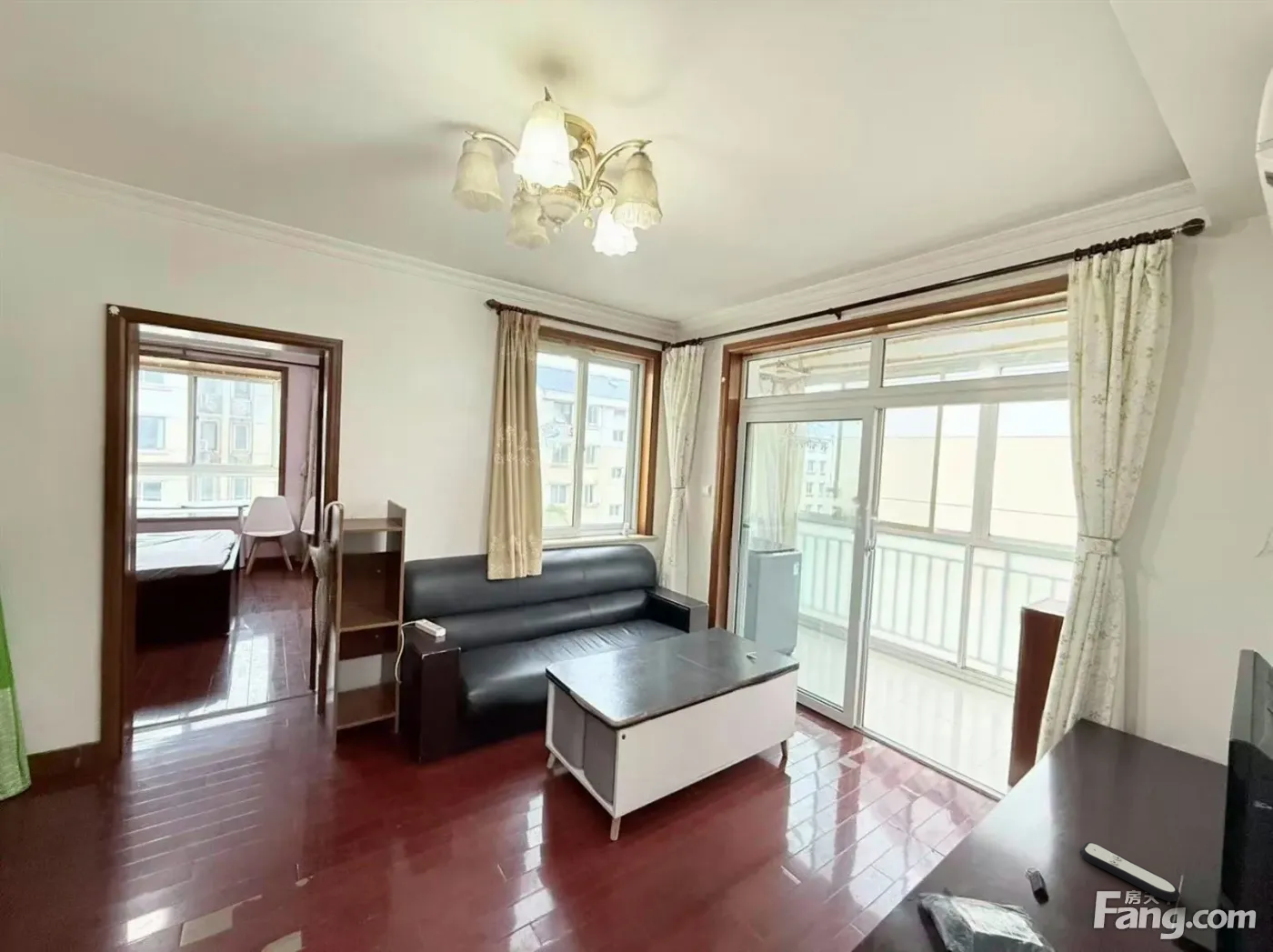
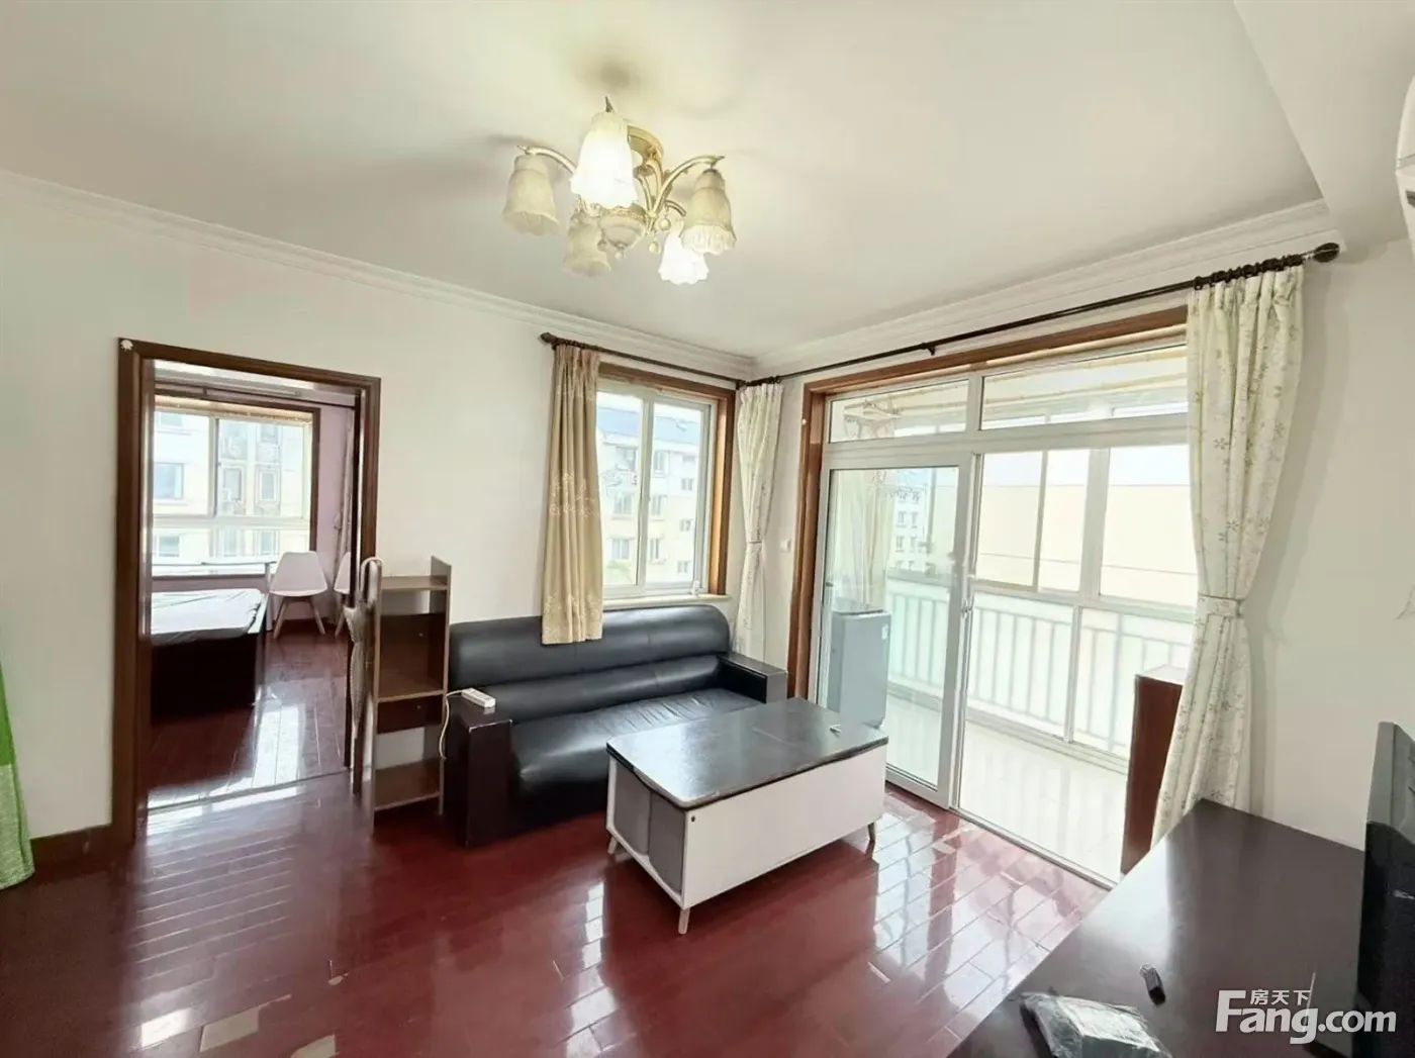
- remote control [1078,841,1181,903]
